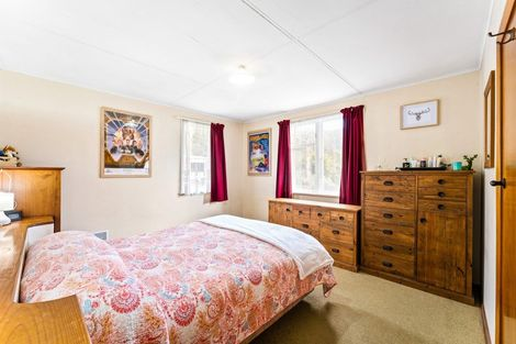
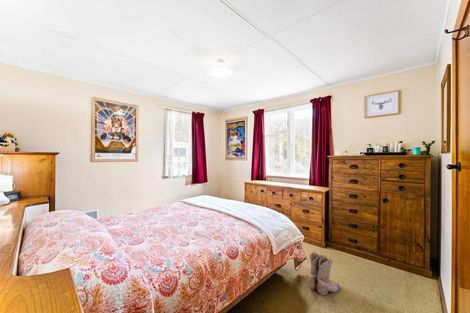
+ boots [309,251,341,296]
